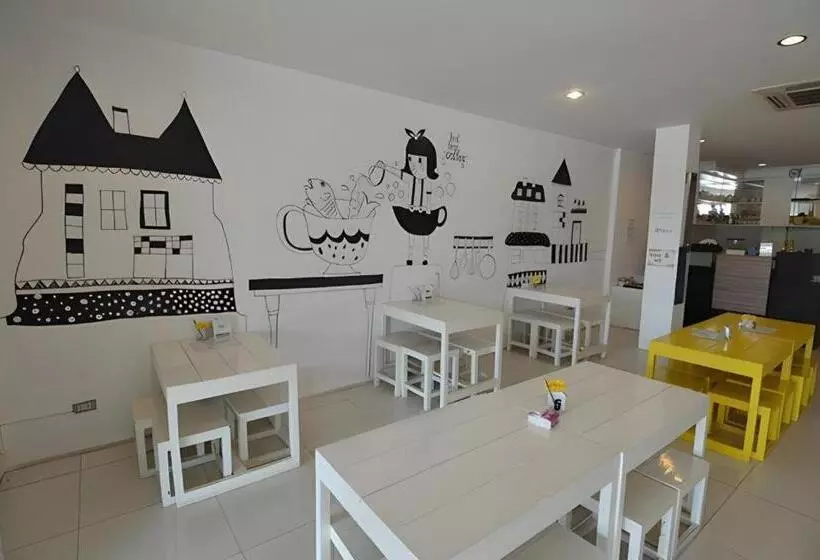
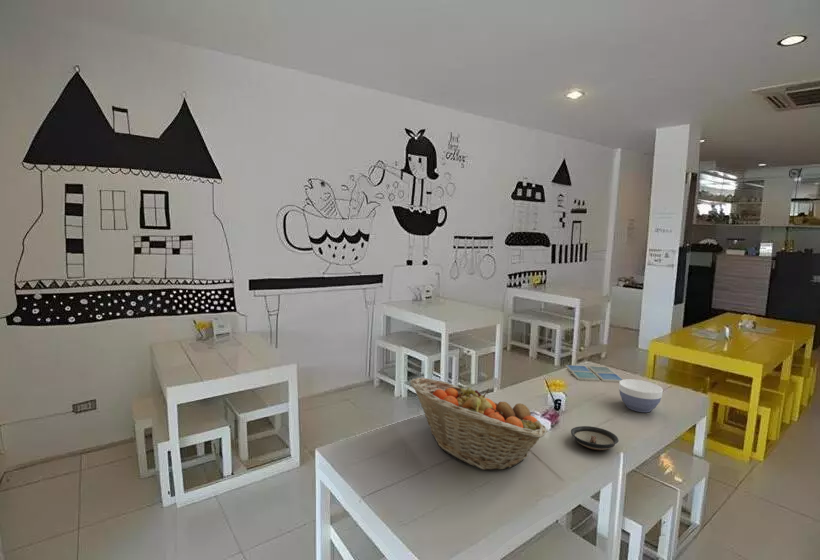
+ drink coaster [565,364,624,383]
+ fruit basket [409,377,548,471]
+ saucer [570,425,619,451]
+ bowl [618,378,664,413]
